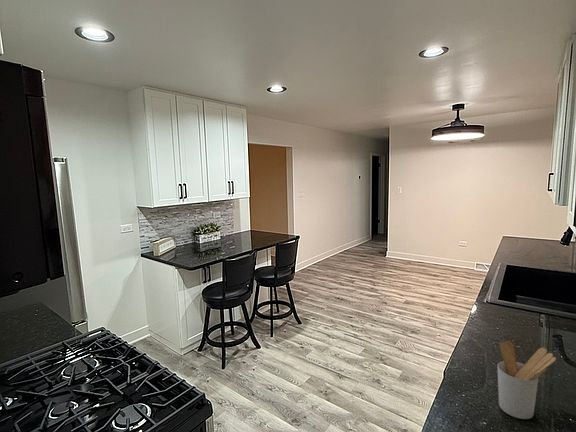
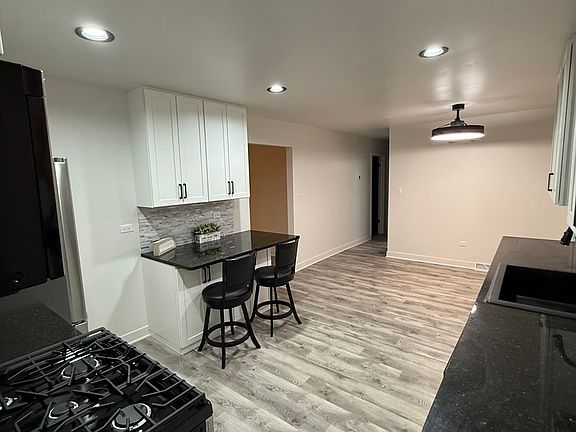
- utensil holder [497,340,557,420]
